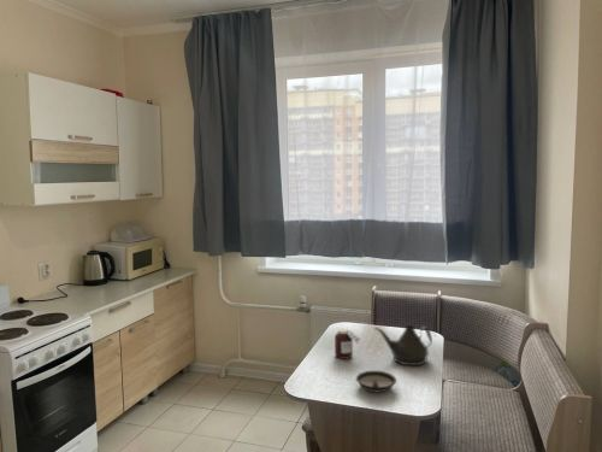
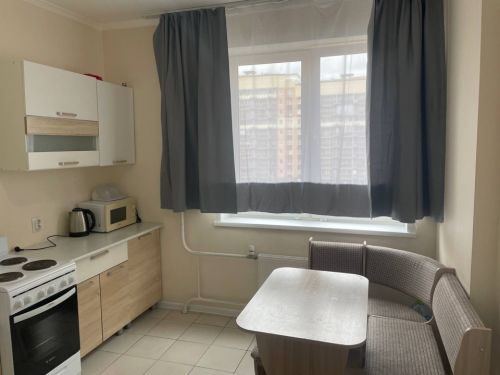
- jar [334,328,362,360]
- teapot [373,324,433,366]
- saucer [355,370,397,393]
